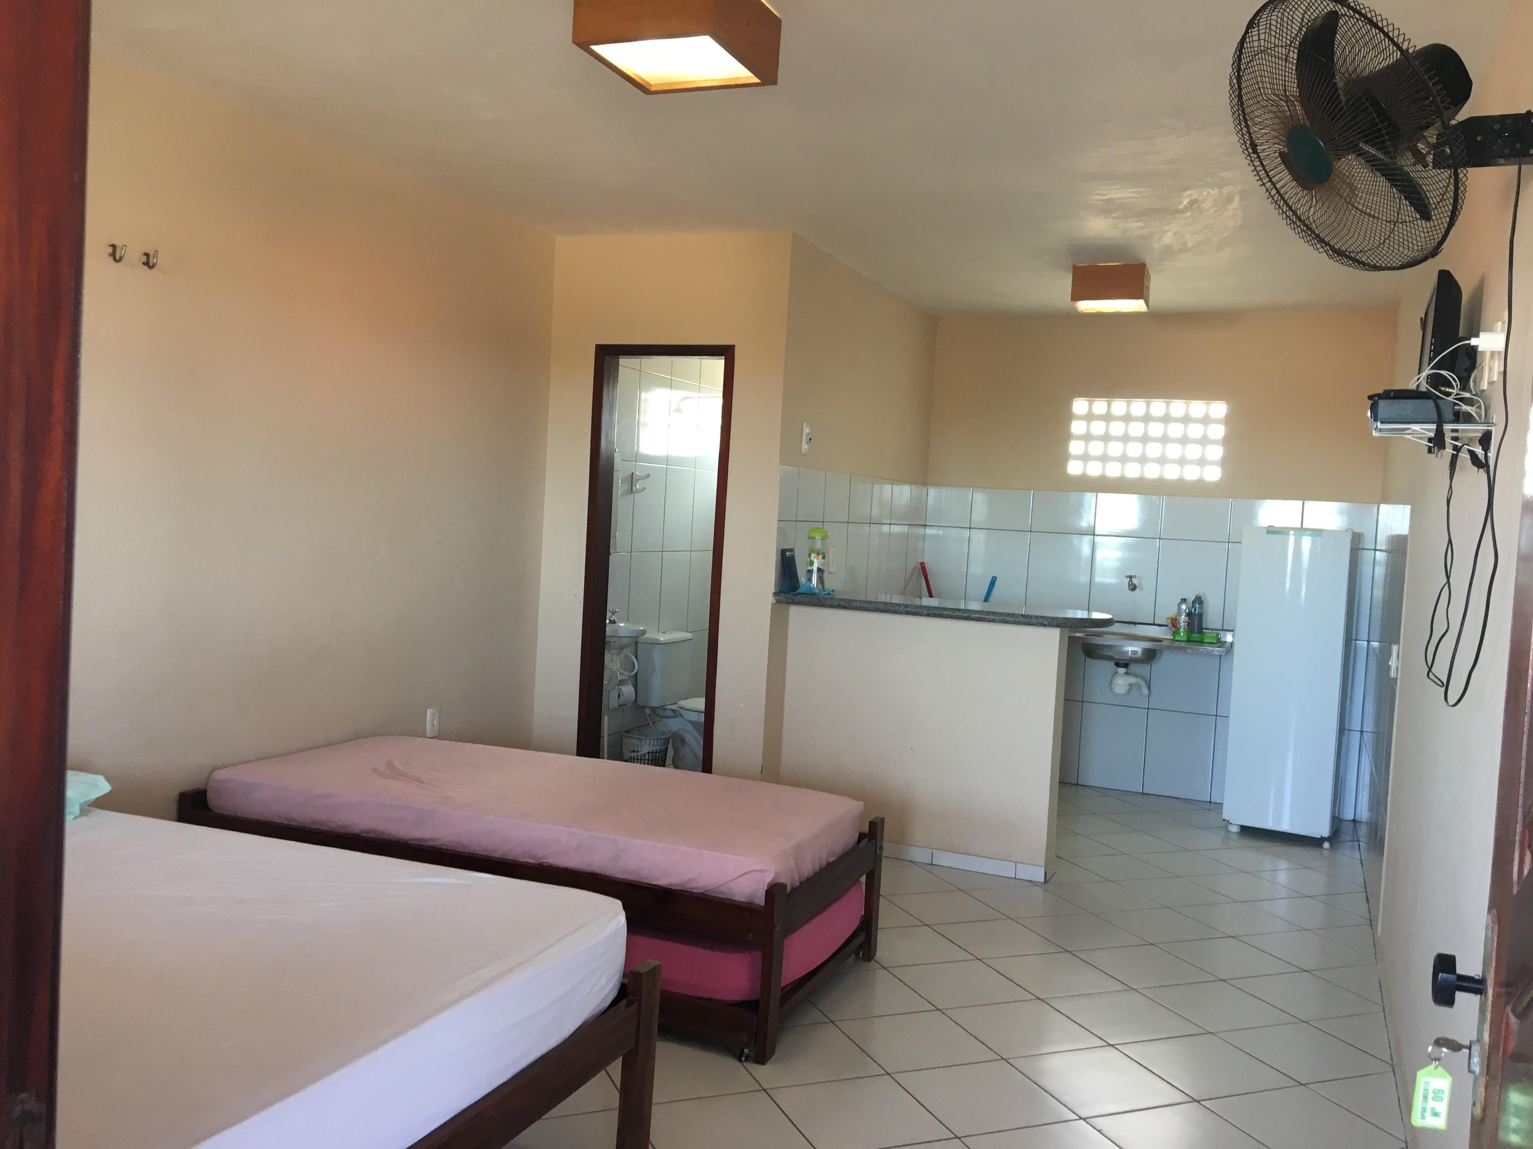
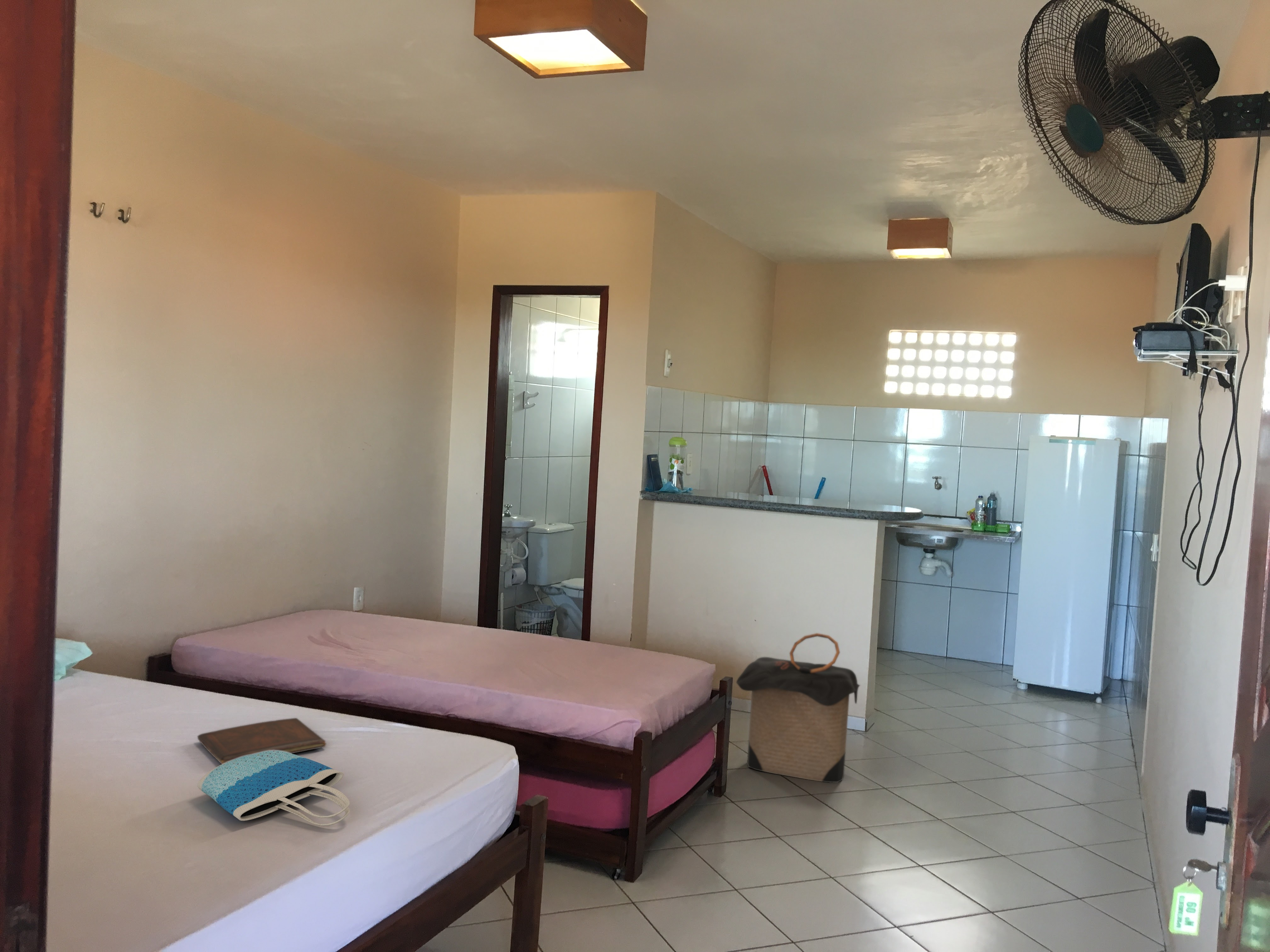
+ book [197,717,327,764]
+ laundry hamper [736,633,861,783]
+ tote bag [197,750,350,826]
